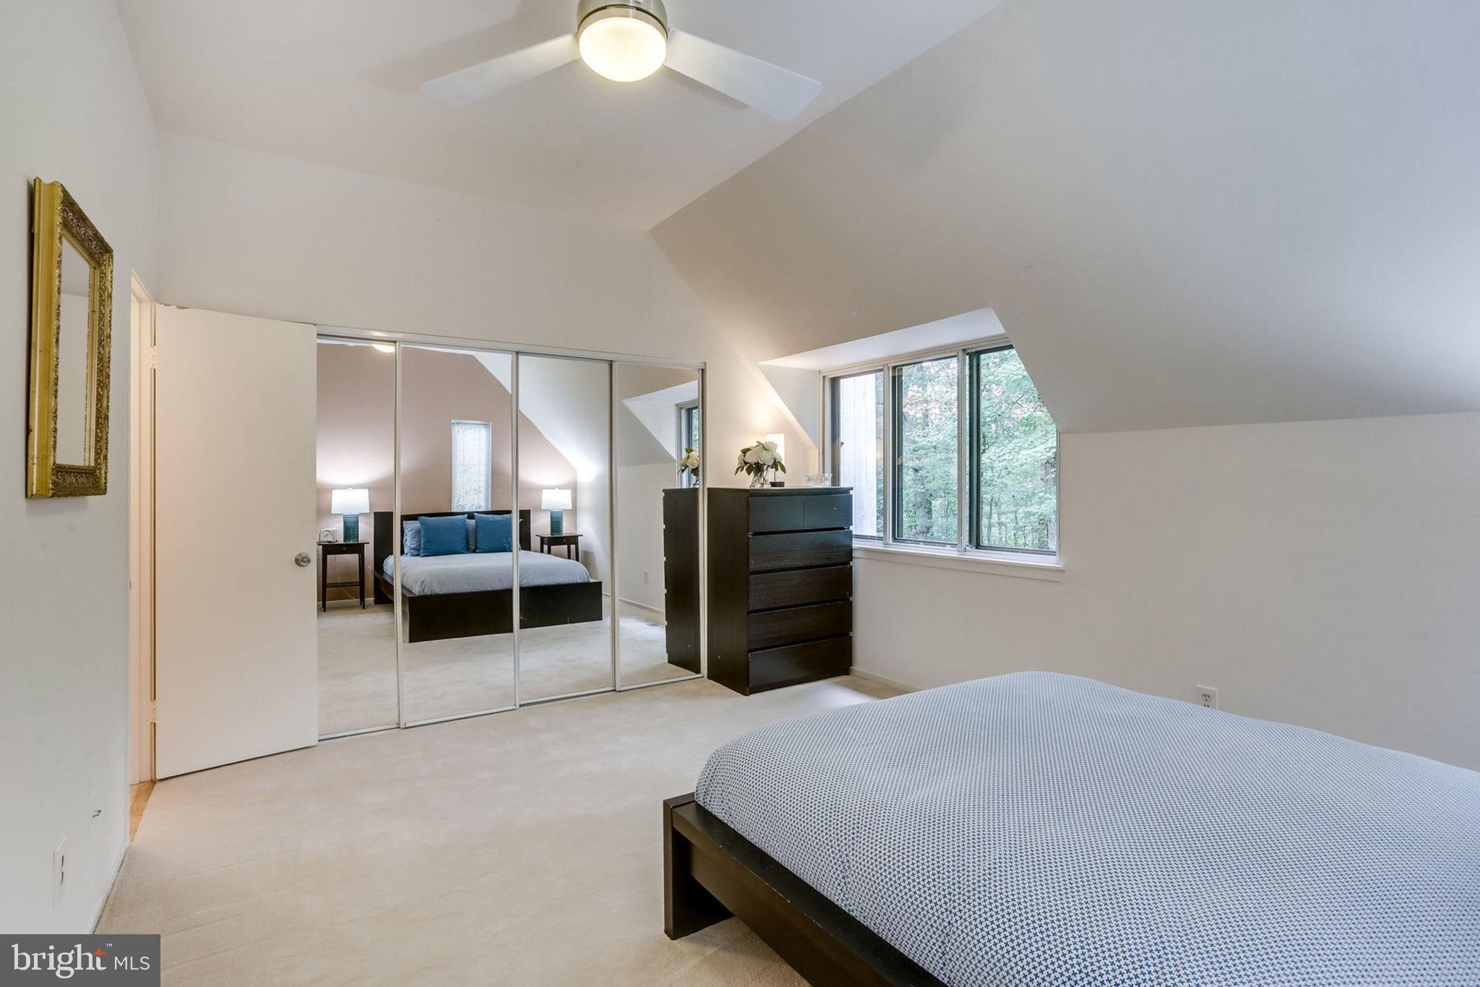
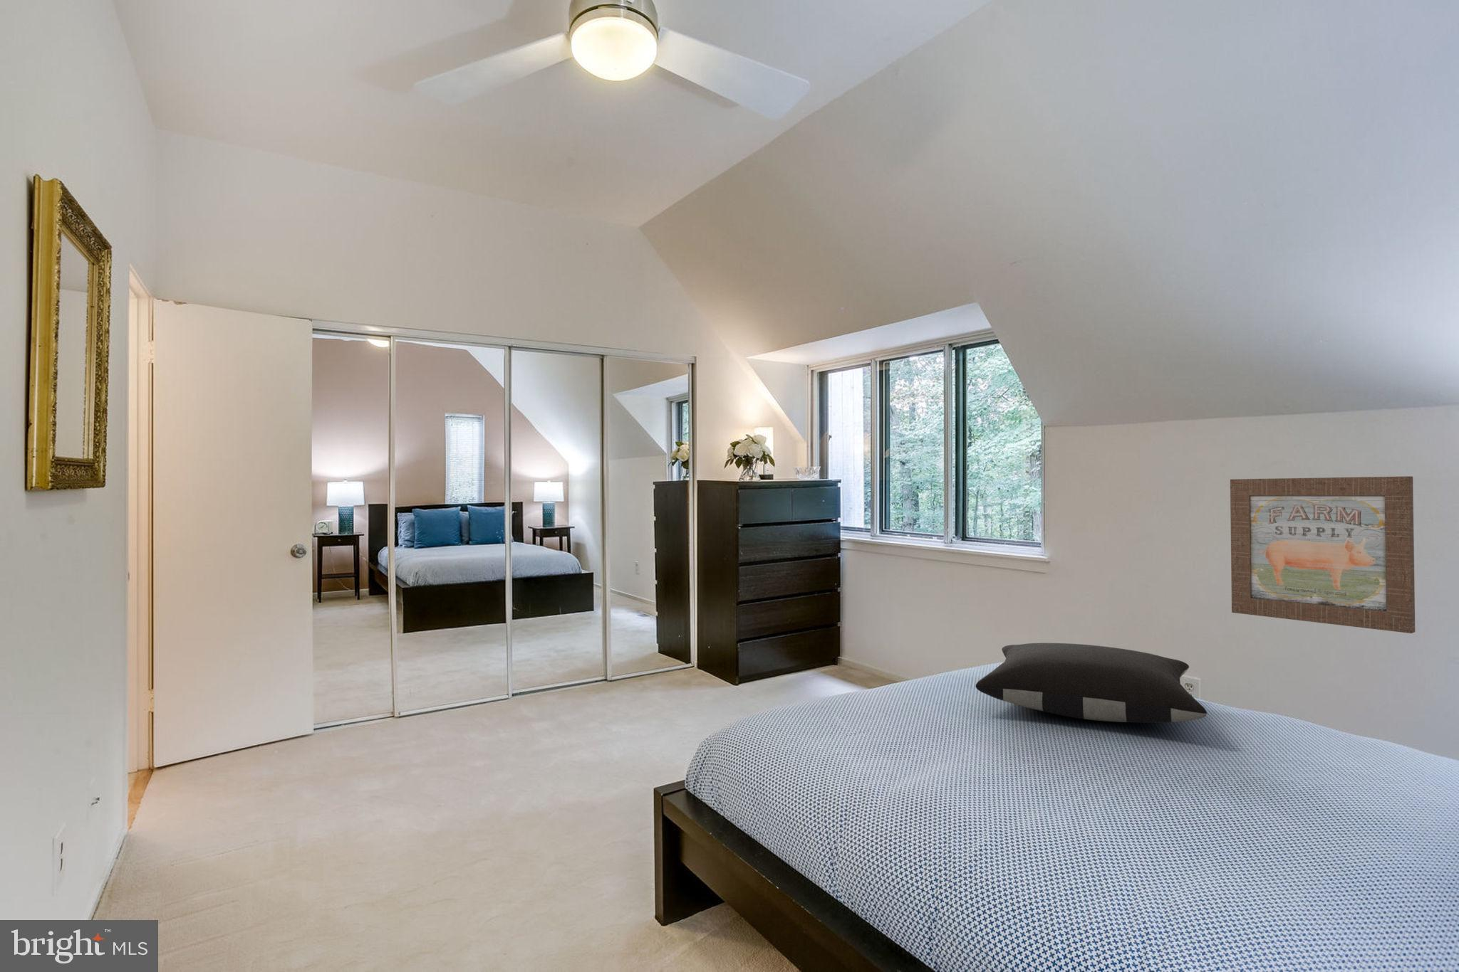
+ wall art [1230,475,1416,634]
+ pillow [975,642,1207,724]
